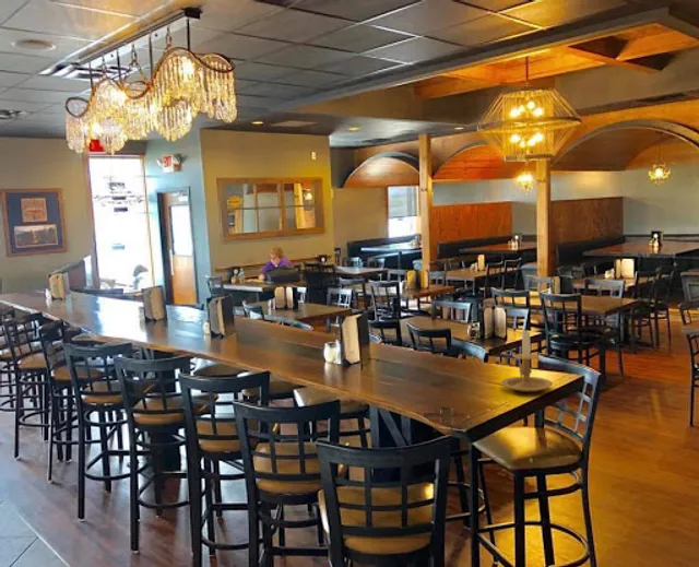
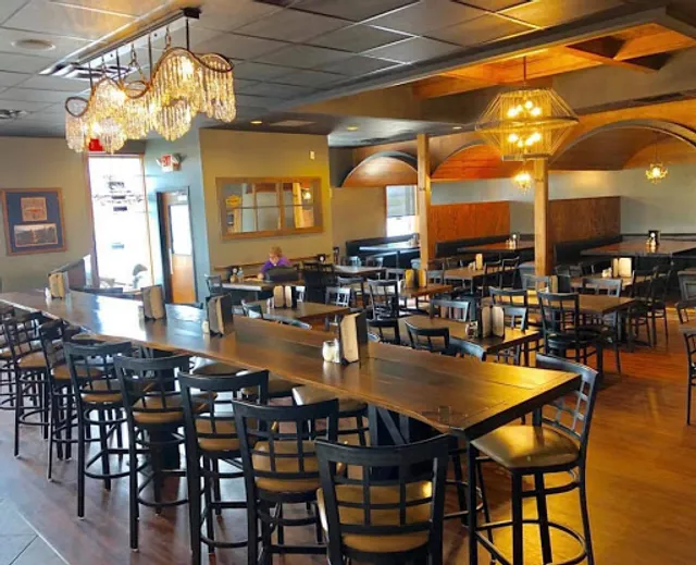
- candle holder [500,327,554,393]
